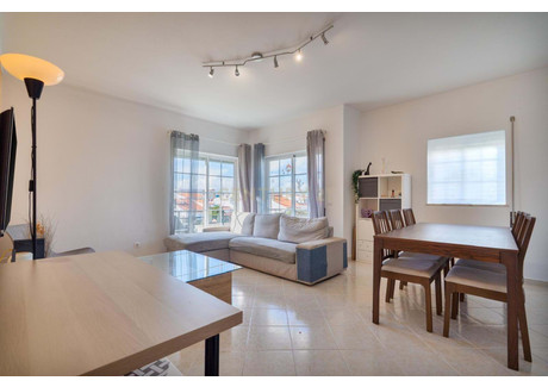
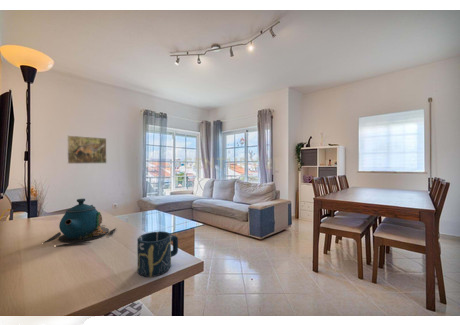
+ teapot [44,198,117,247]
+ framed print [66,135,108,165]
+ cup [136,230,179,278]
